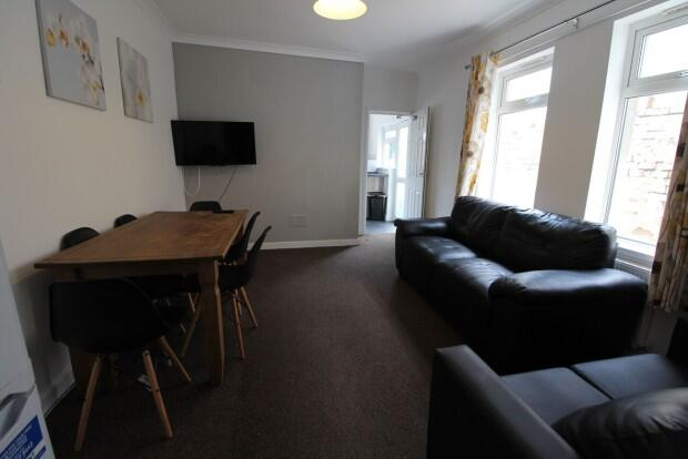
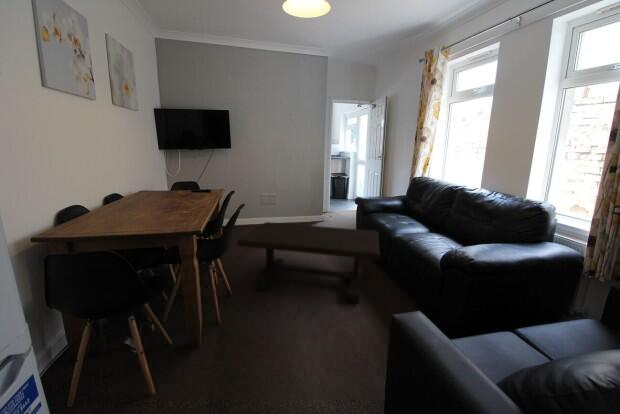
+ coffee table [236,221,381,304]
